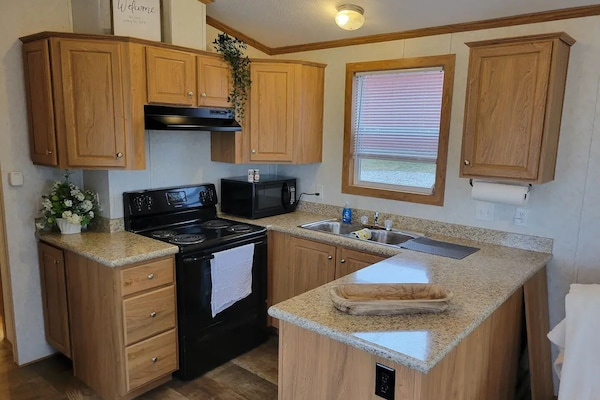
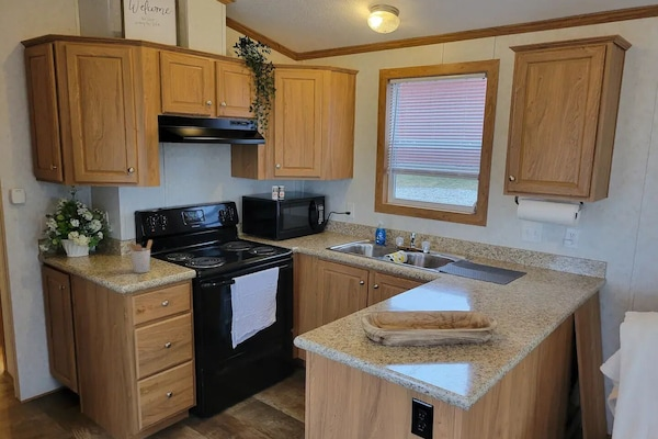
+ utensil holder [126,238,154,274]
